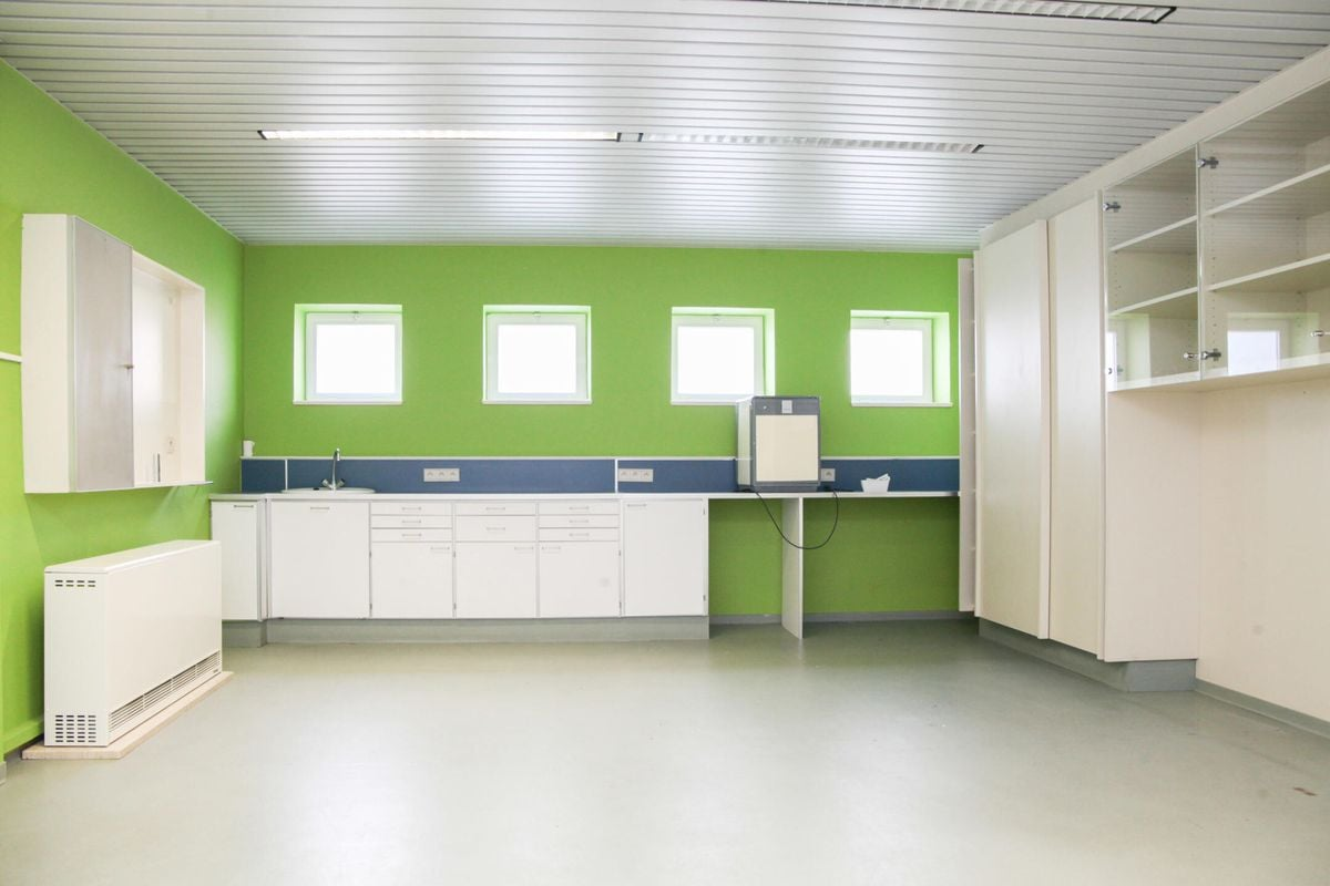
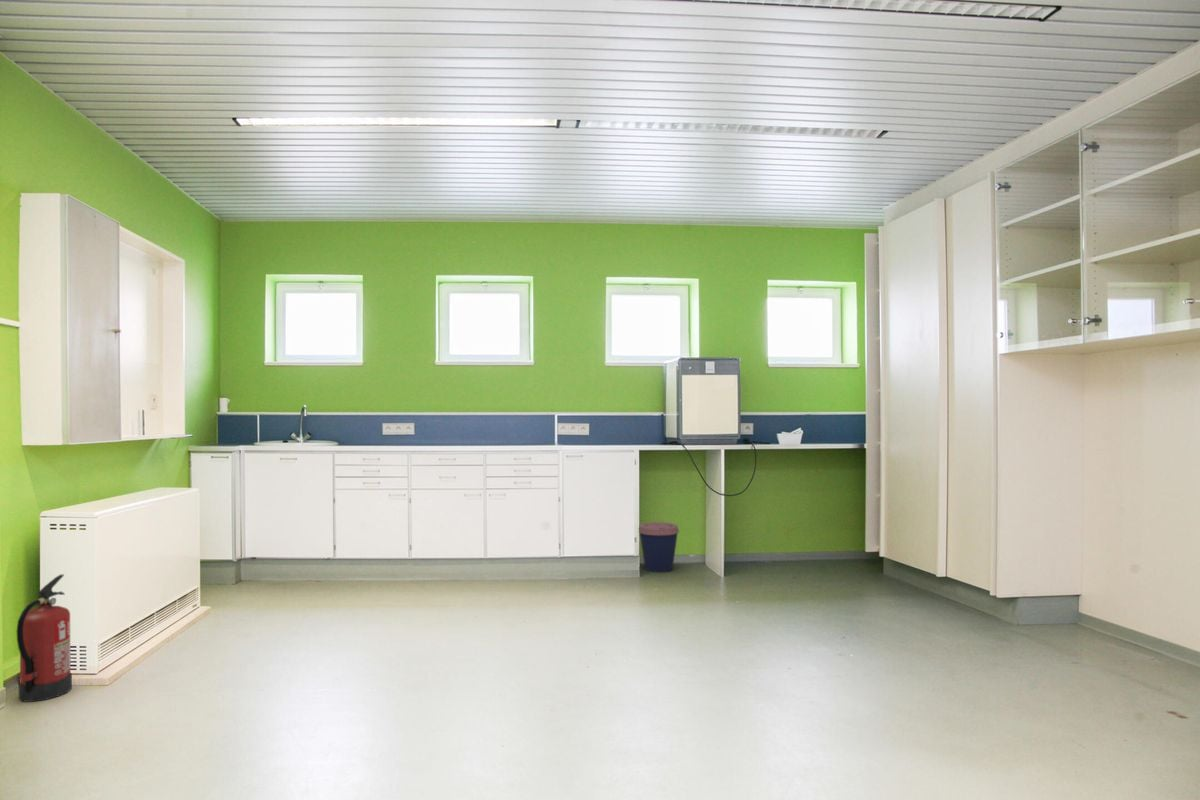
+ fire extinguisher [16,573,73,703]
+ coffee cup [638,521,680,573]
